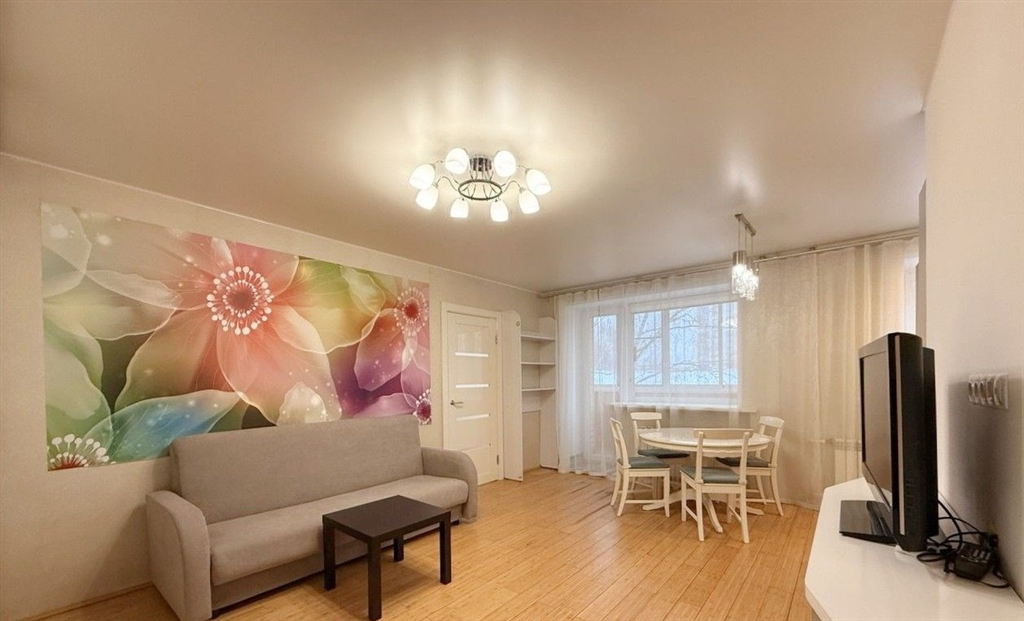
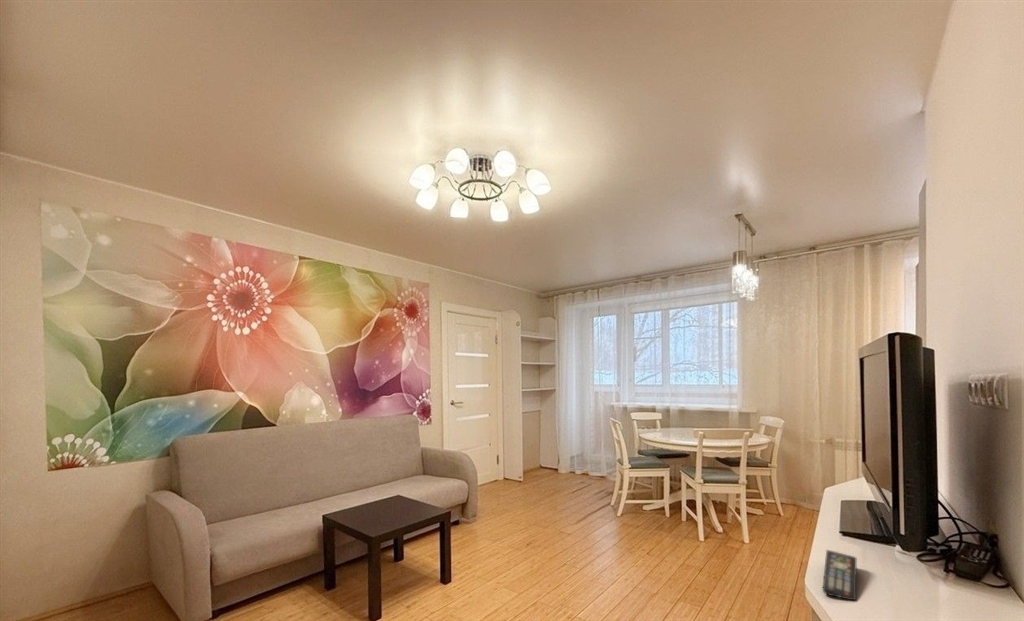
+ remote control [822,549,857,602]
